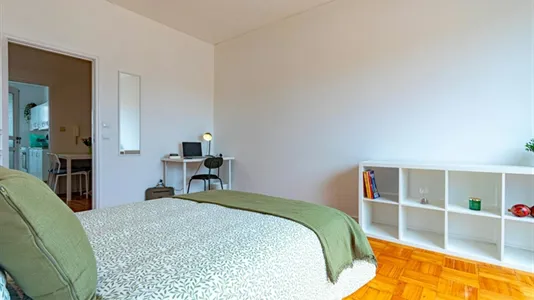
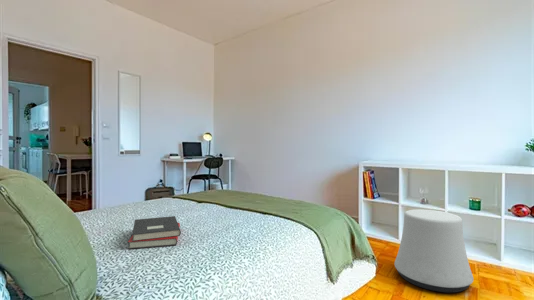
+ hardback book [127,215,182,250]
+ stool [394,208,474,294]
